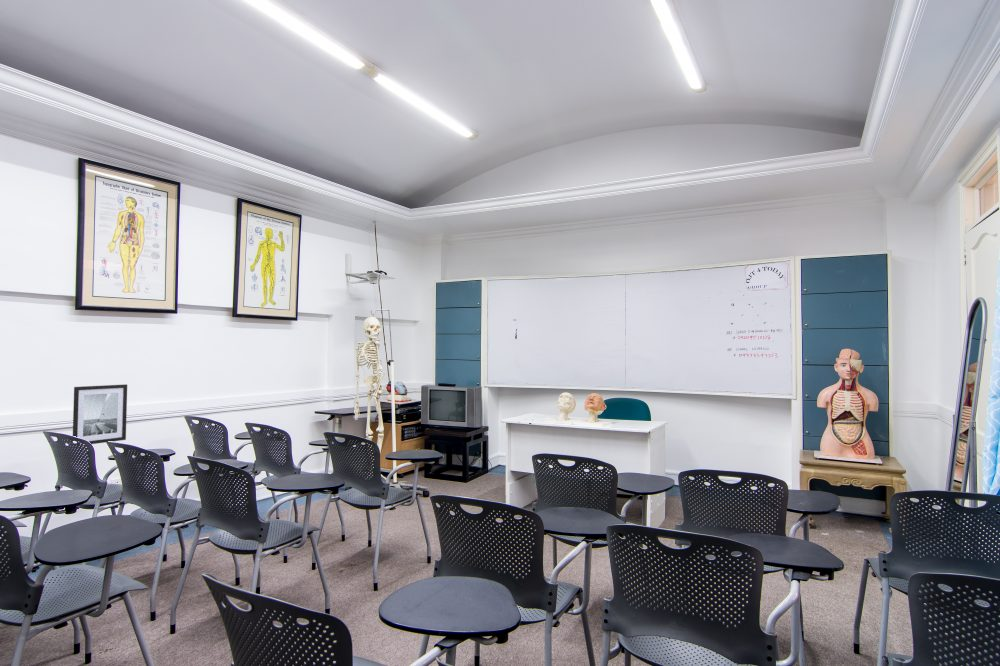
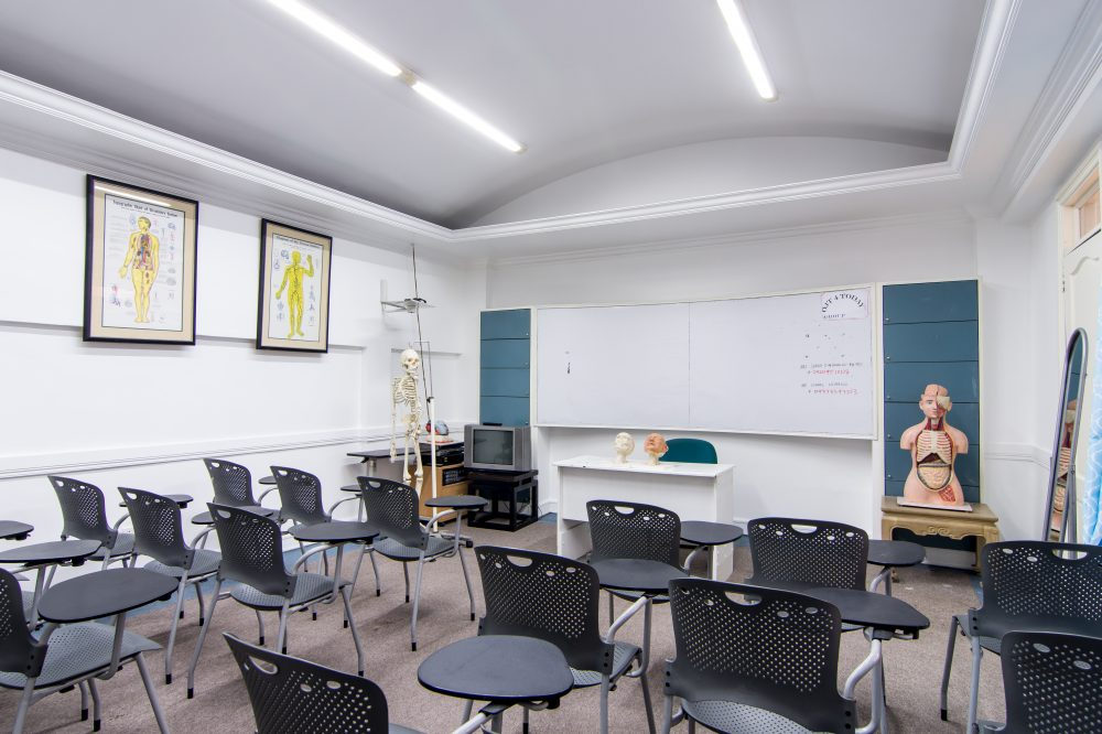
- wall art [72,383,128,445]
